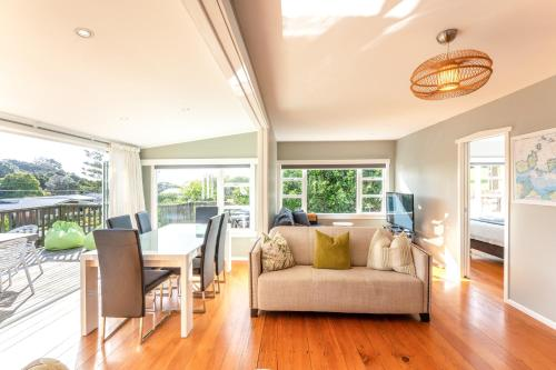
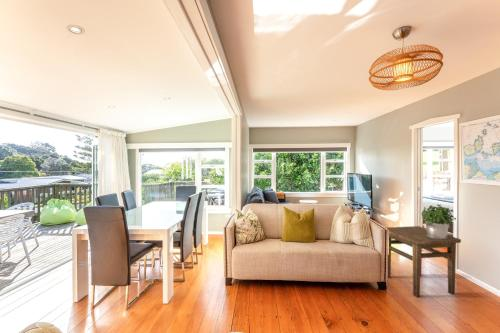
+ side table [386,225,462,298]
+ potted plant [421,204,457,239]
